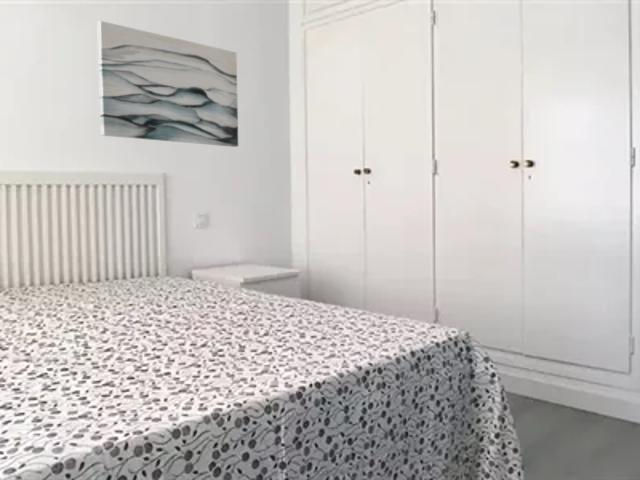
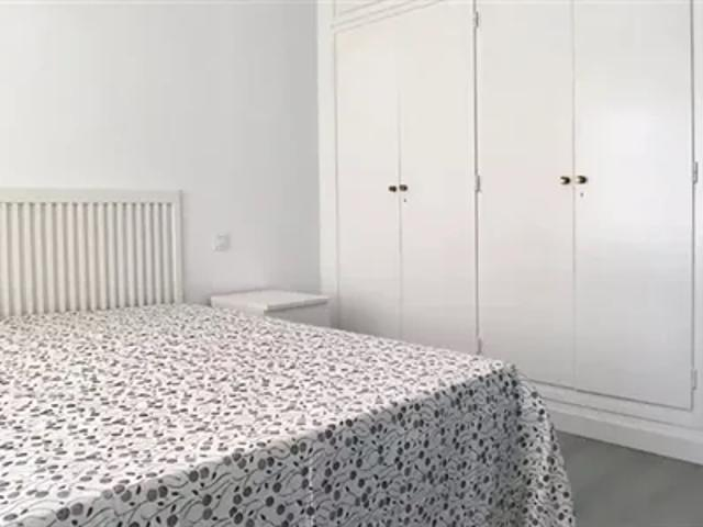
- wall art [96,20,239,148]
